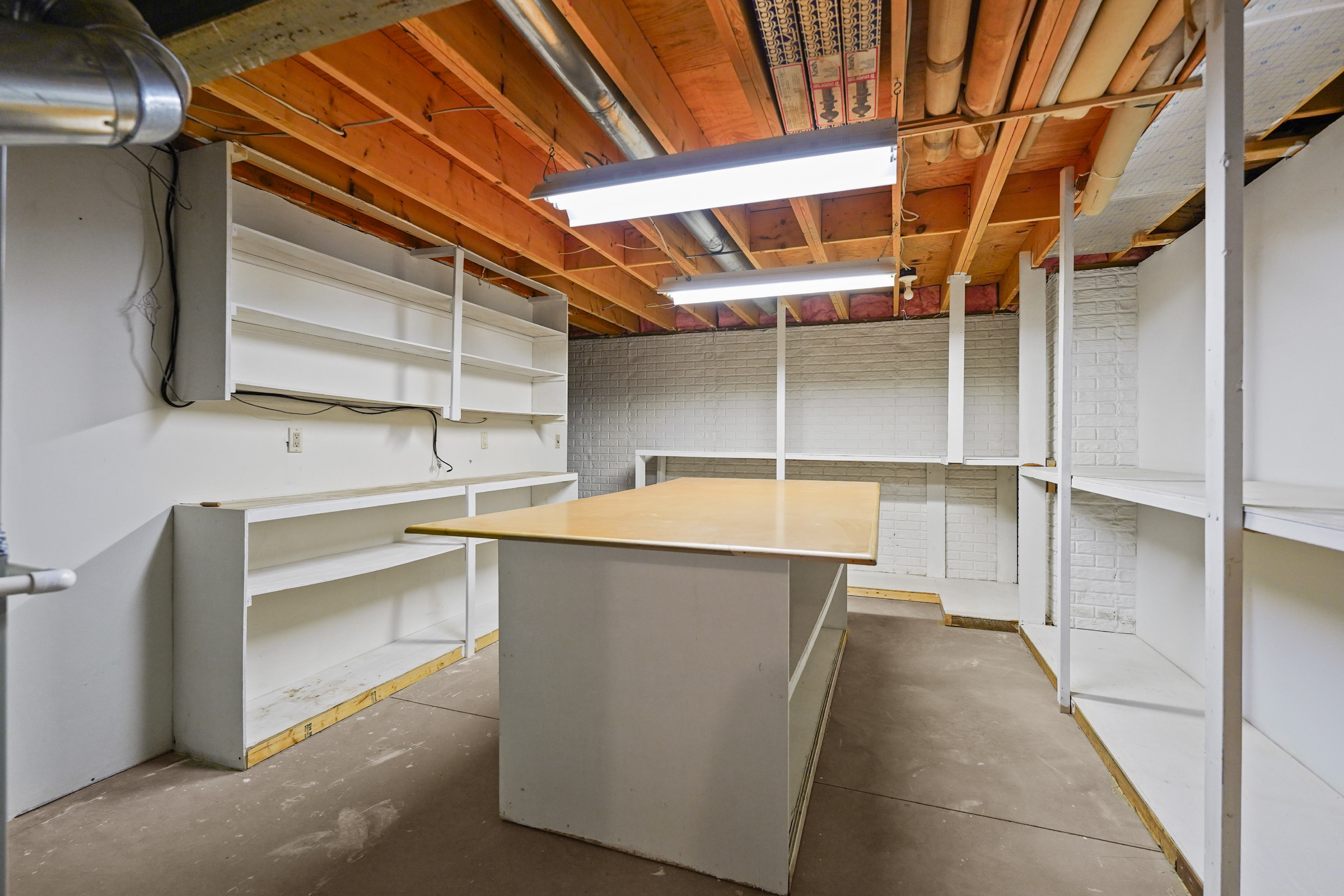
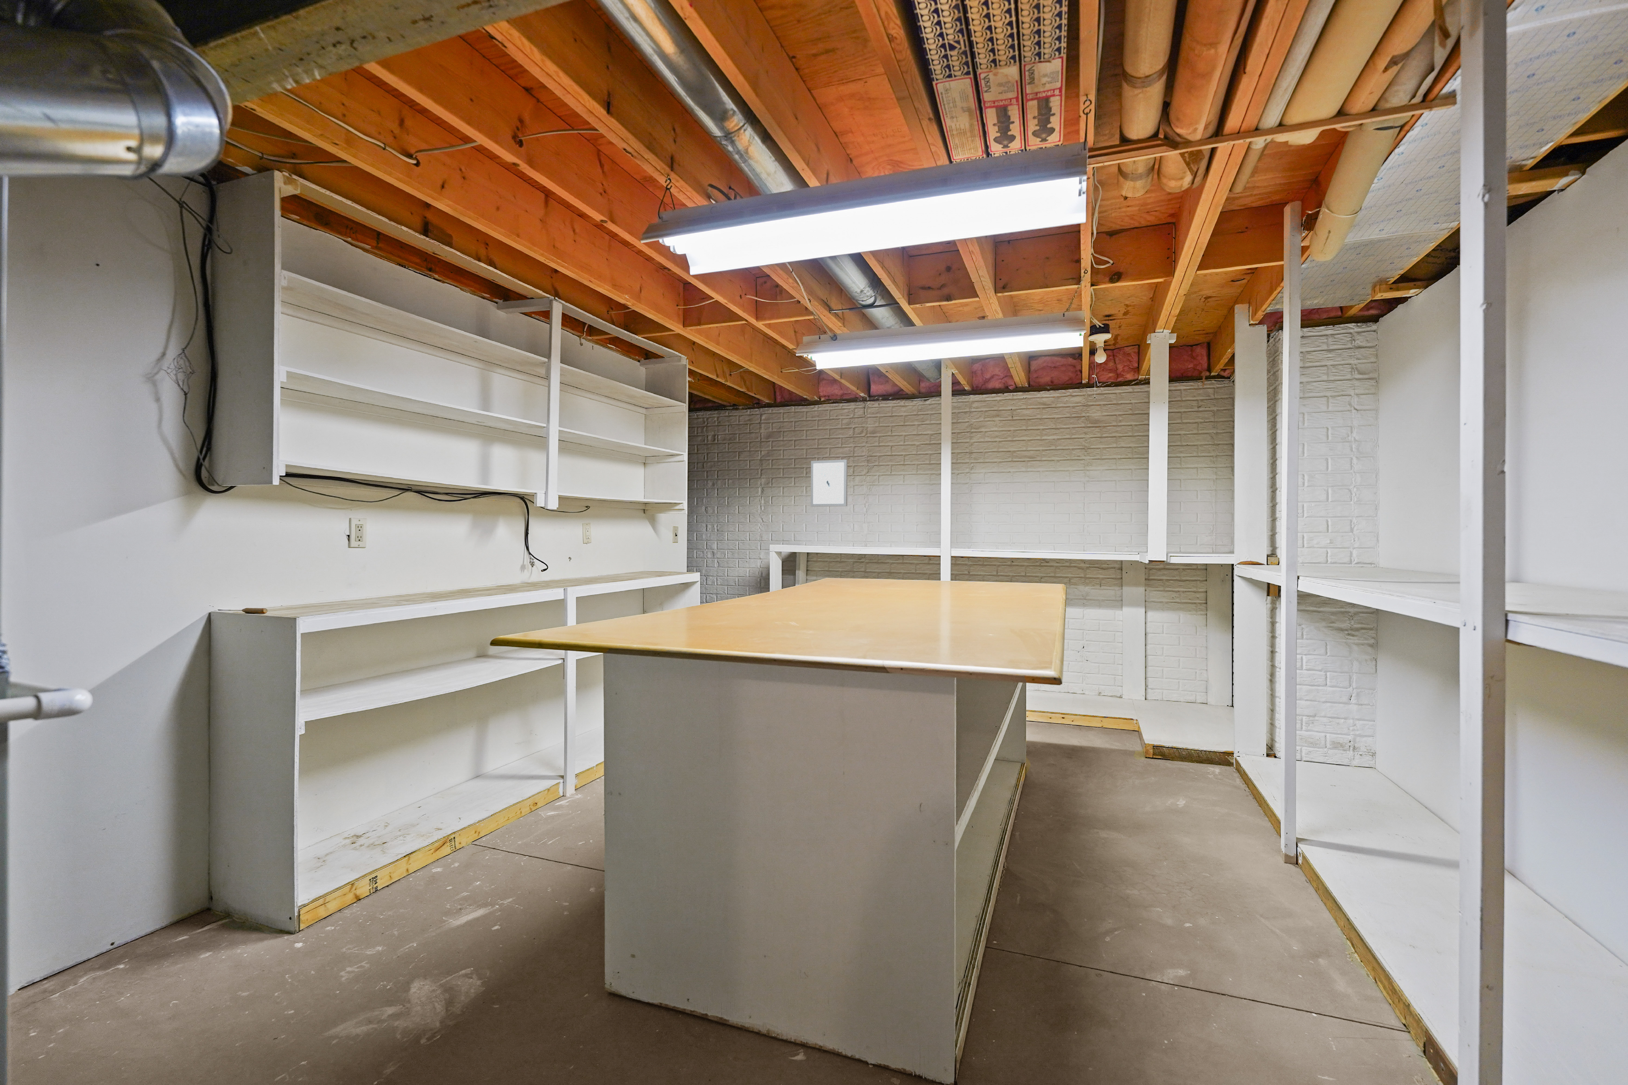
+ wall art [810,459,848,507]
